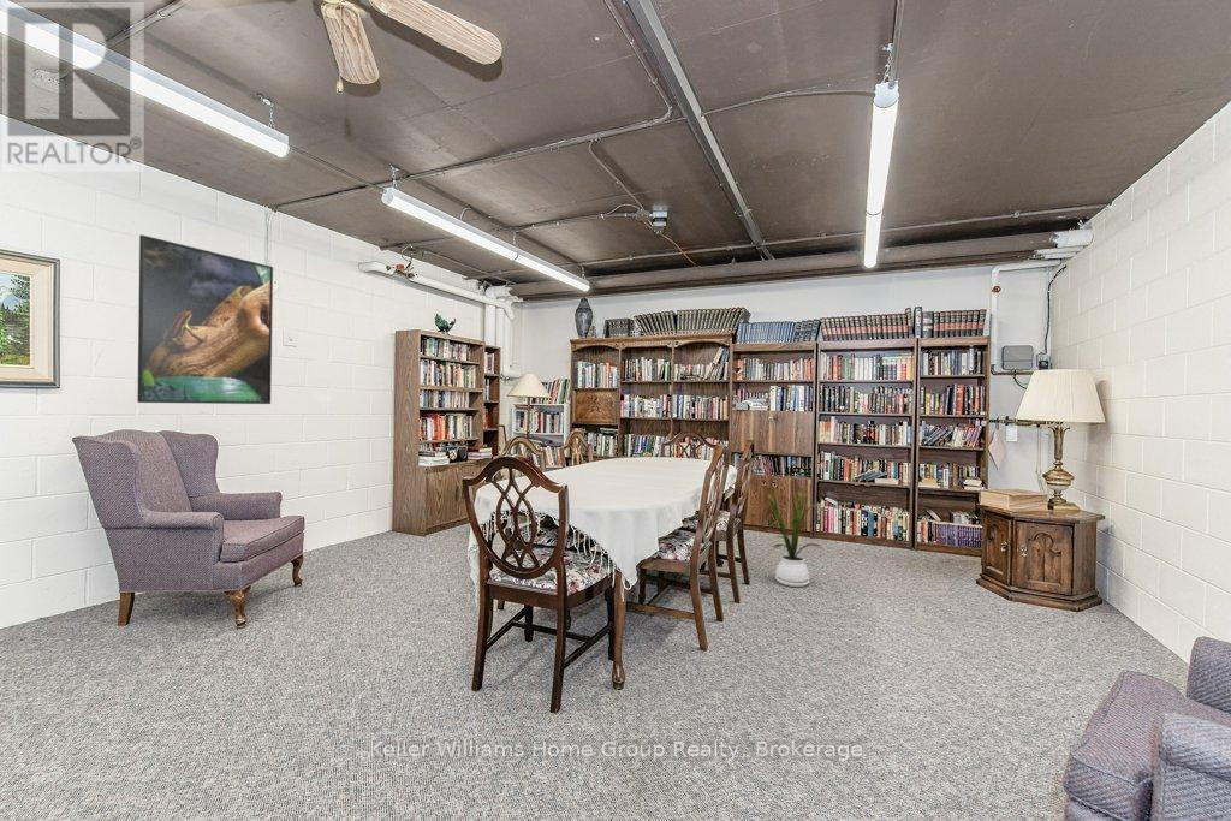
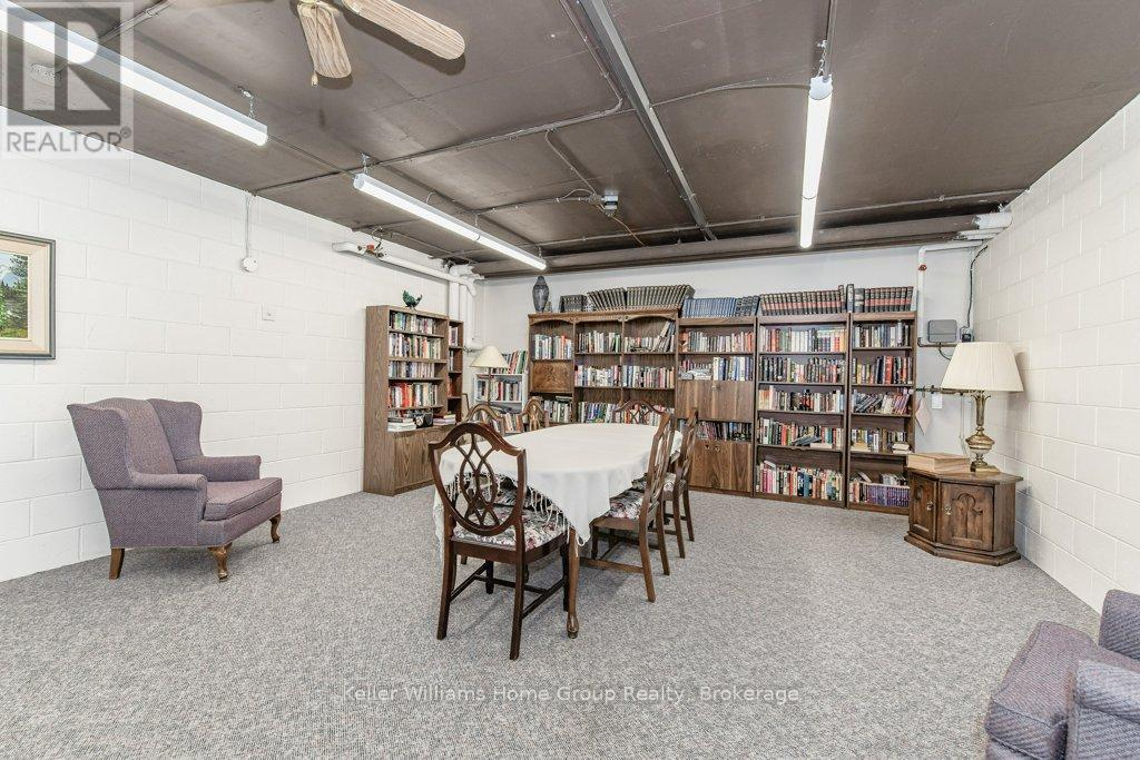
- house plant [757,478,825,588]
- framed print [136,233,274,405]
